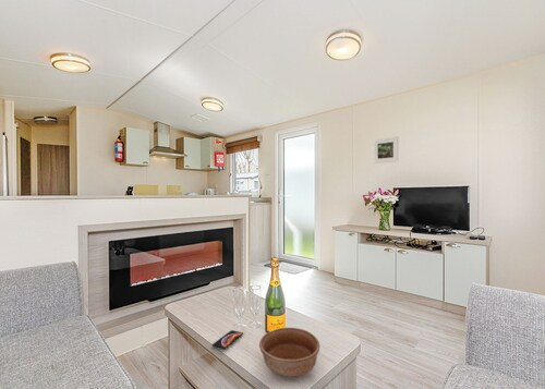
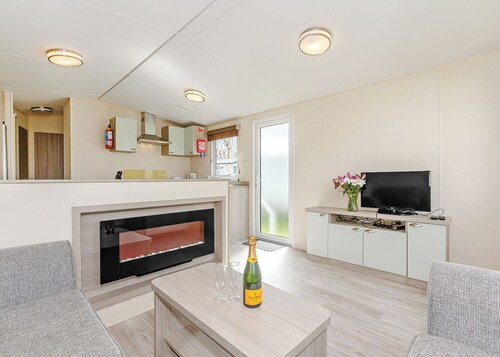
- bowl [258,327,320,378]
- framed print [373,136,399,165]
- smartphone [211,329,244,350]
